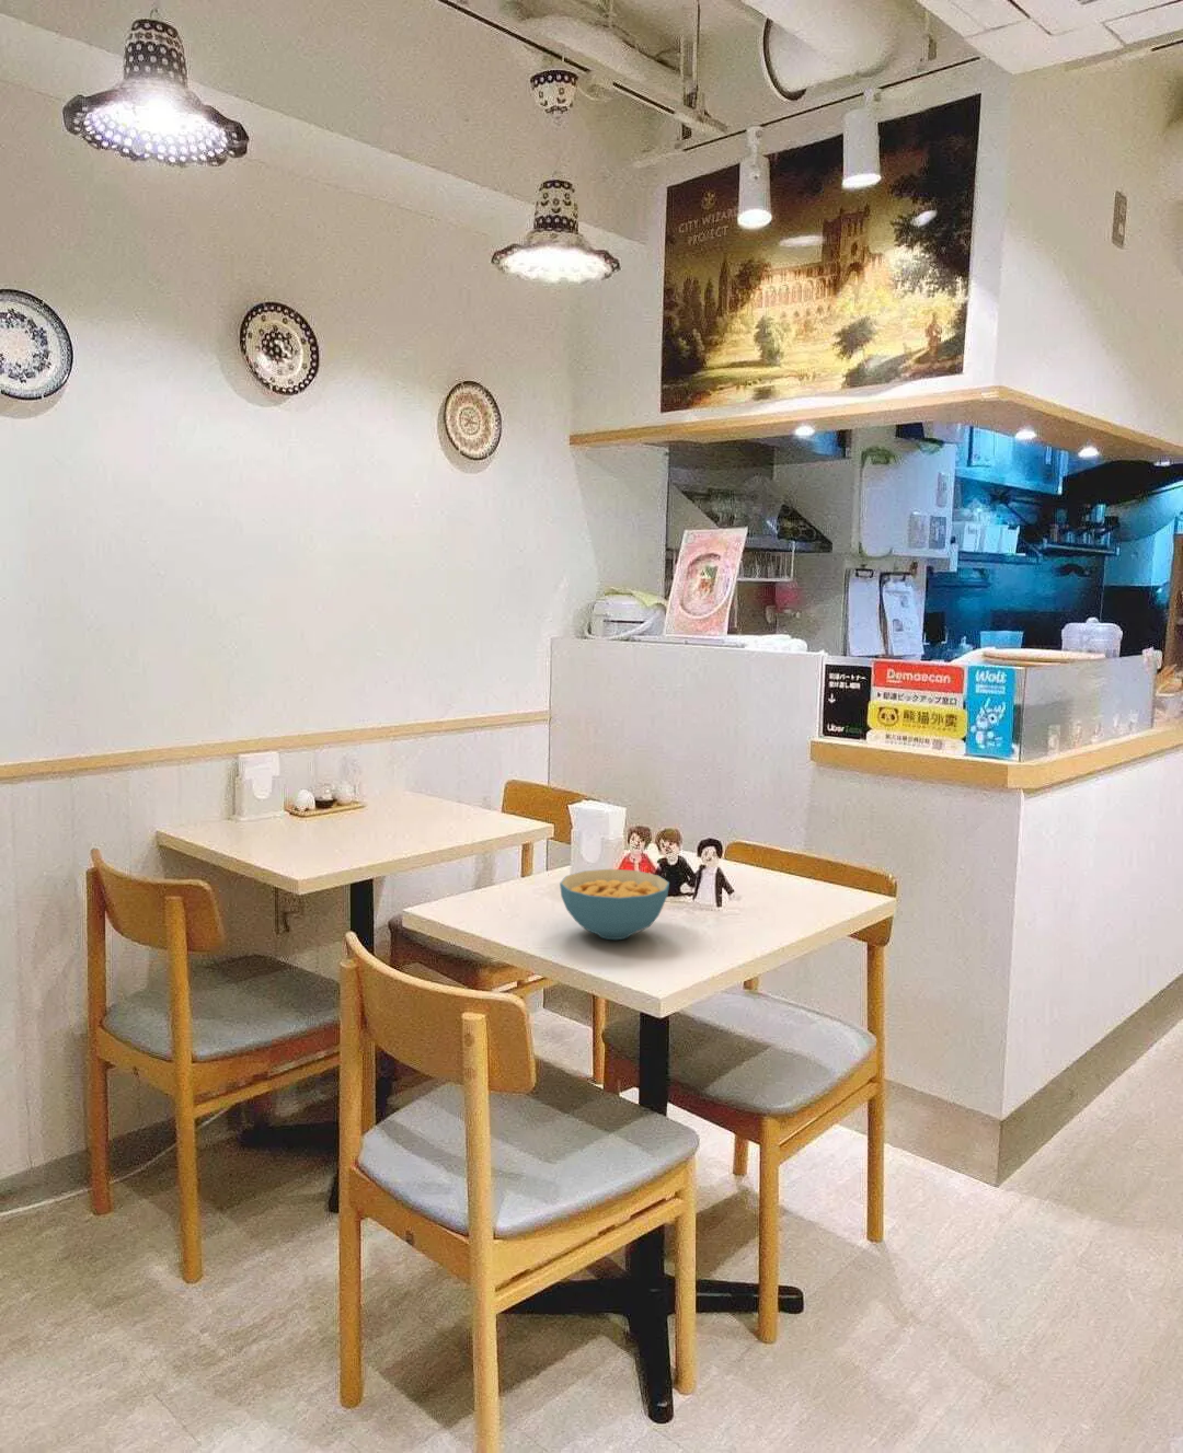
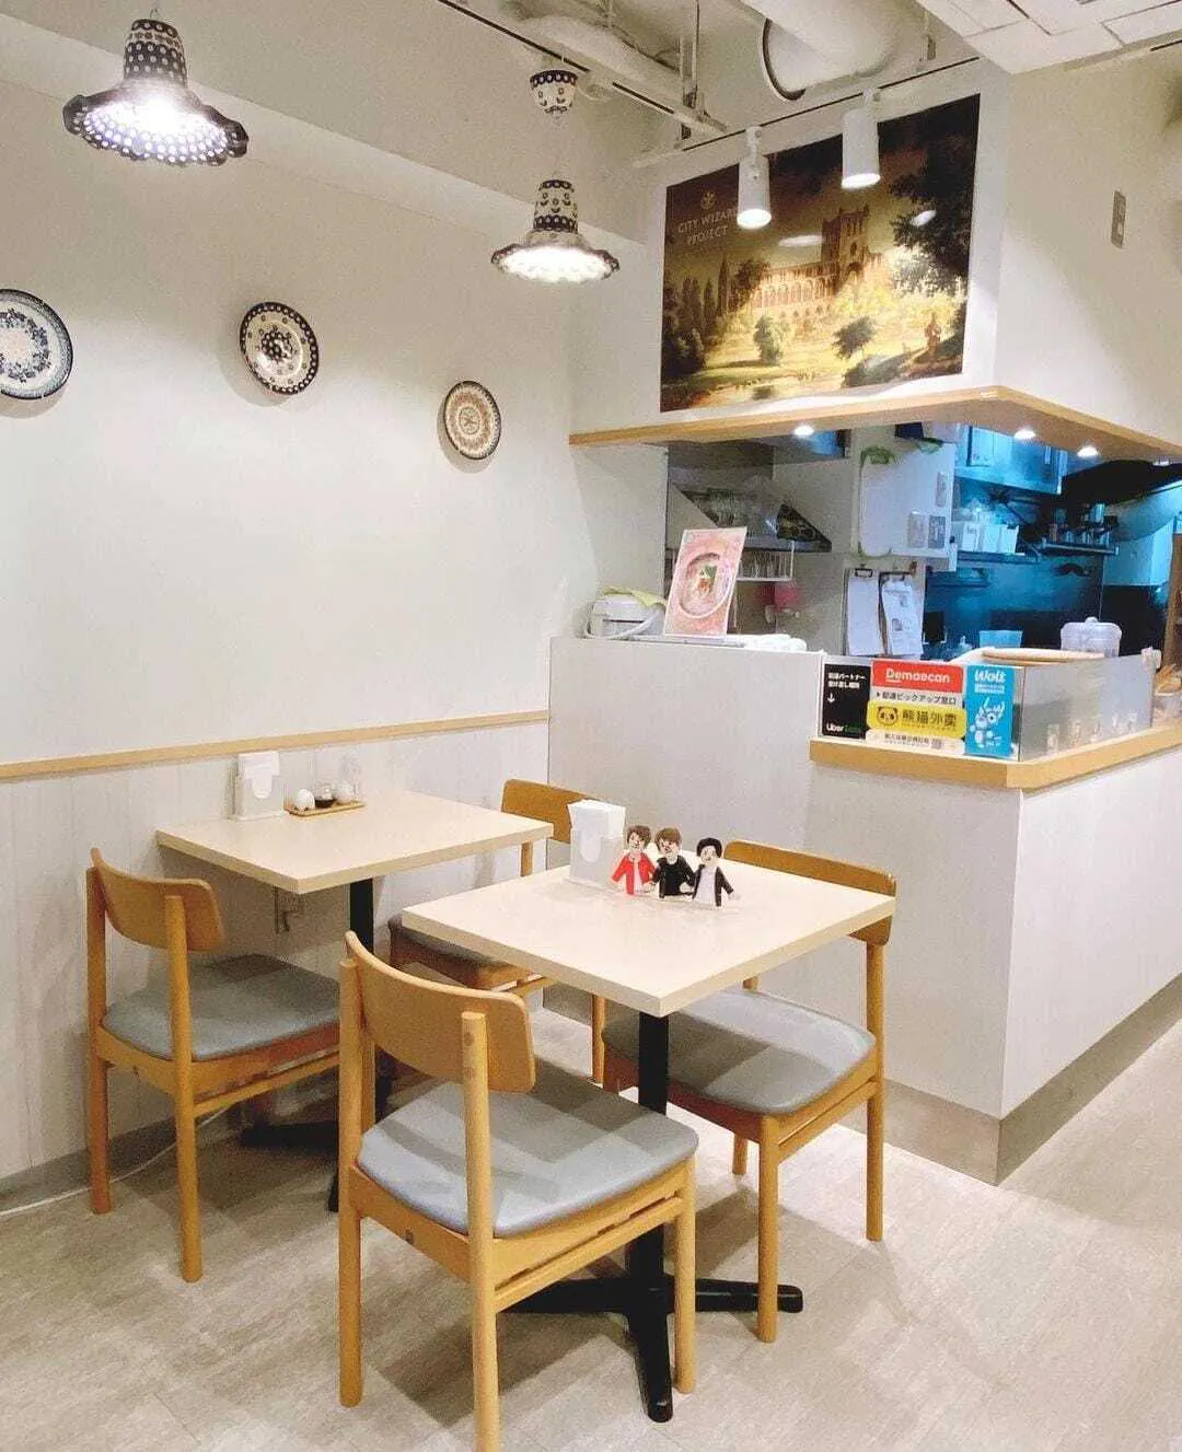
- cereal bowl [559,868,670,940]
